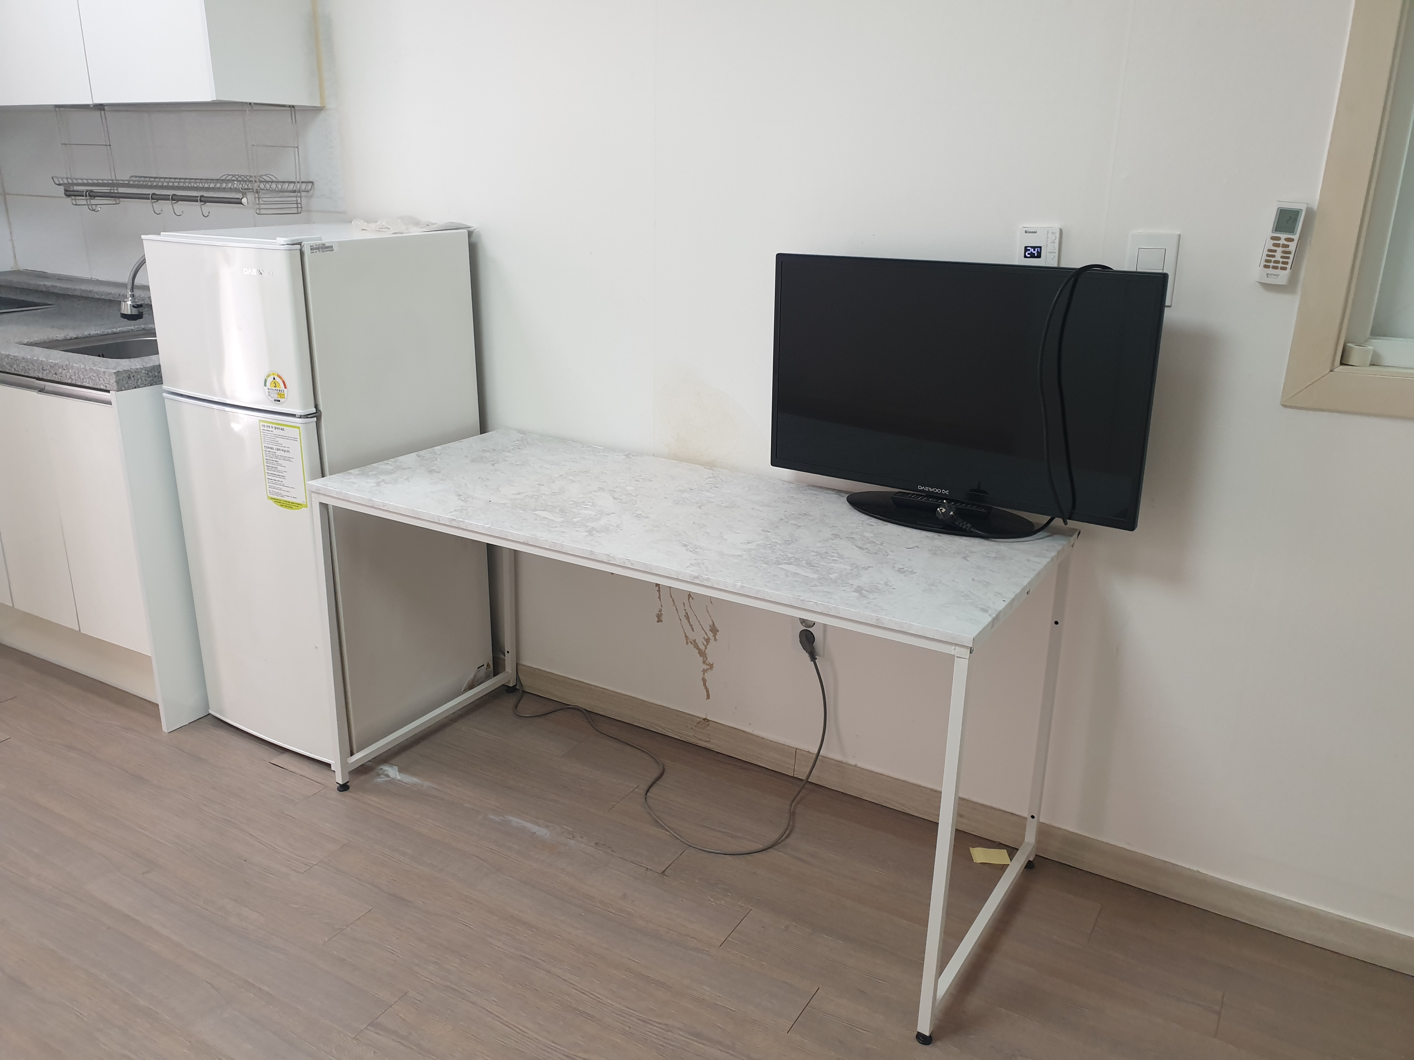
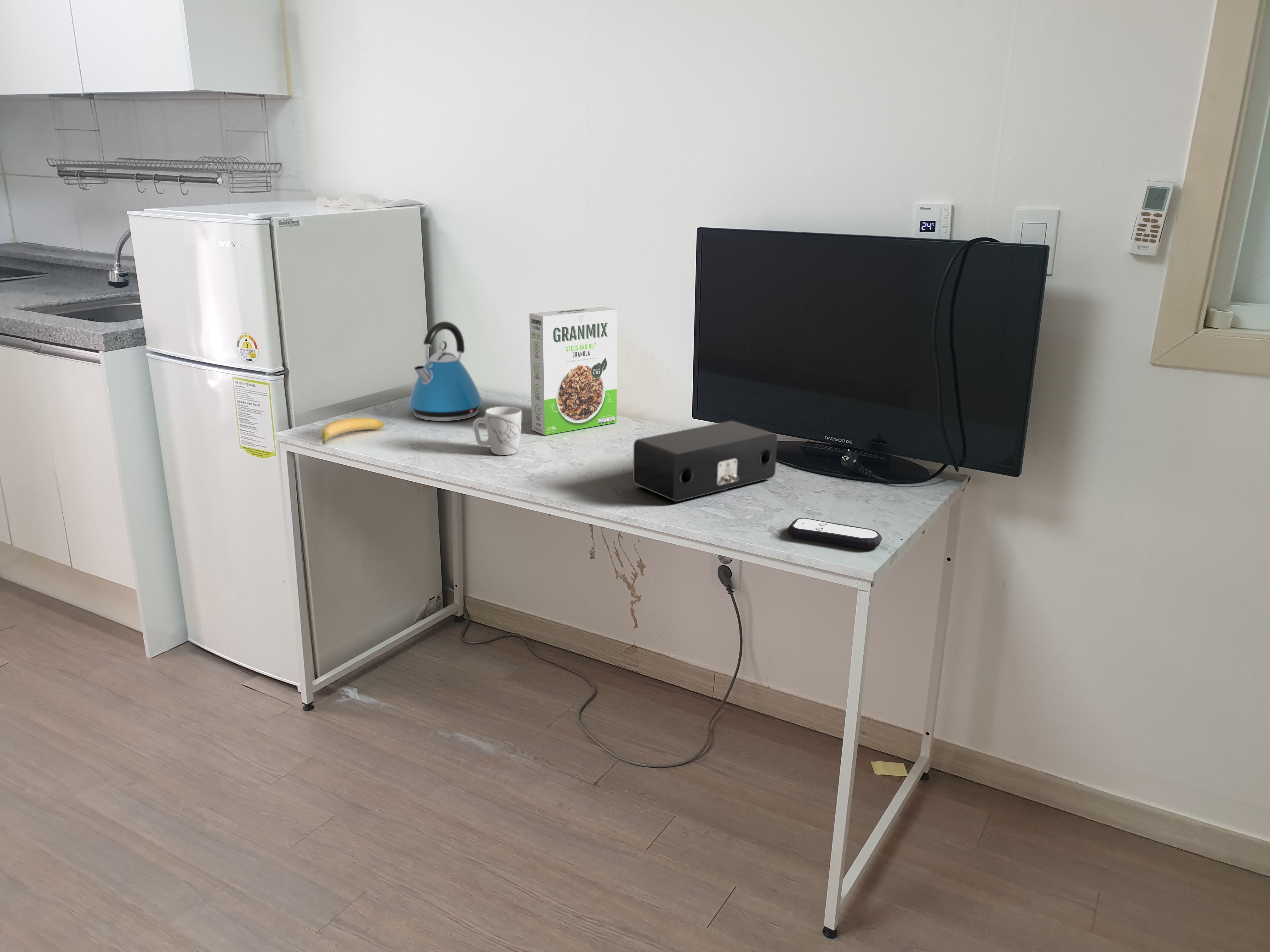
+ mug [472,406,522,456]
+ remote control [787,518,882,549]
+ cereal box [529,307,618,435]
+ kettle [408,321,483,422]
+ speaker [633,421,778,502]
+ banana [321,417,384,445]
